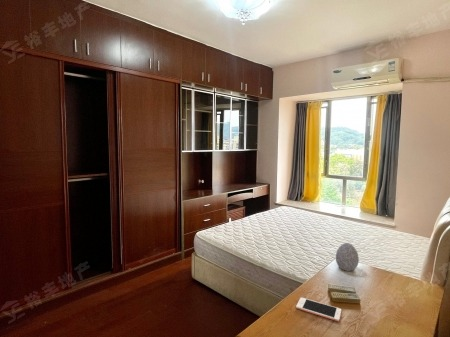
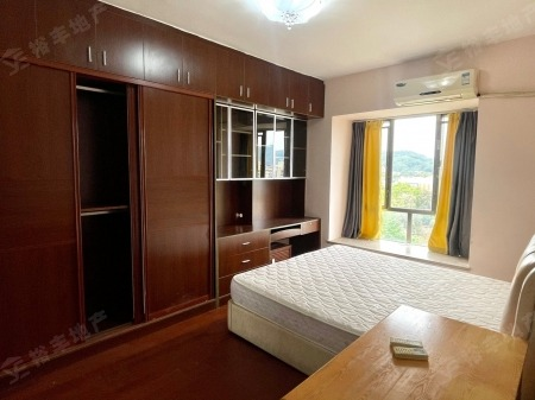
- decorative egg [335,242,360,272]
- cell phone [295,296,342,322]
